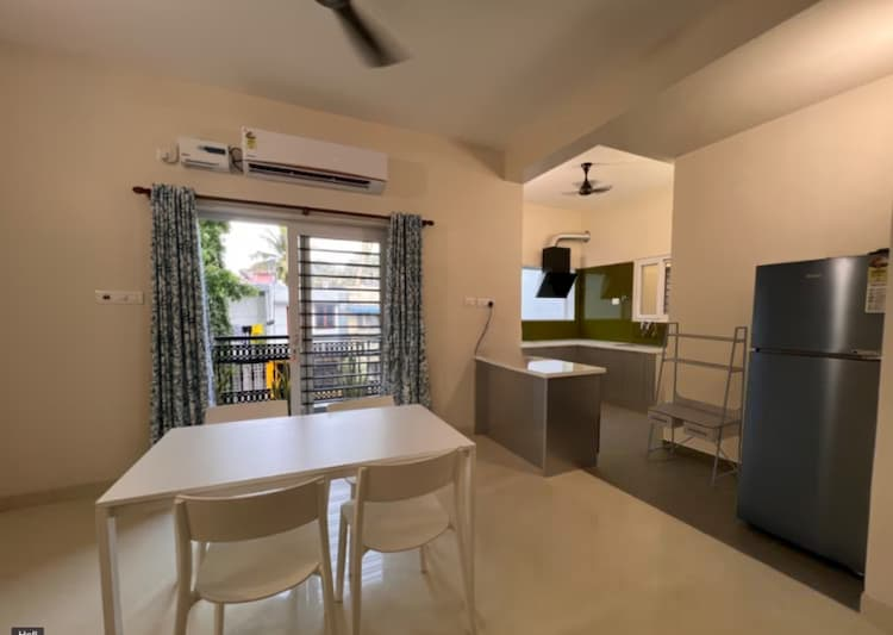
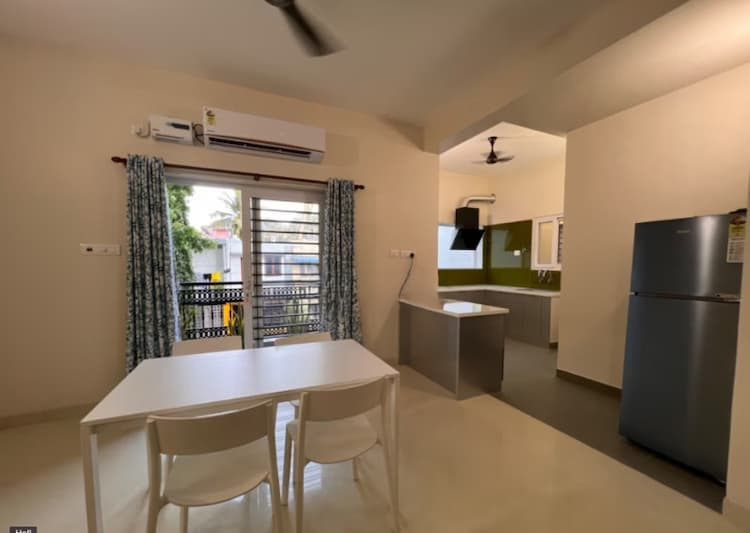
- shelving unit [644,322,749,490]
